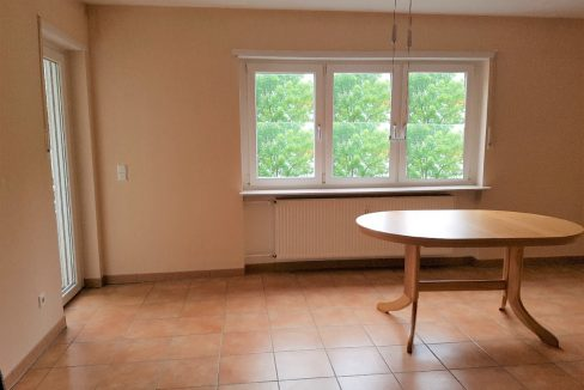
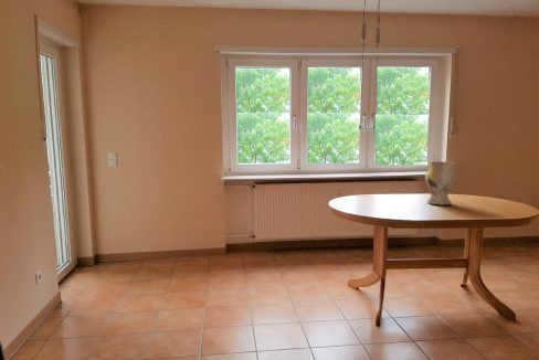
+ vase [424,161,457,205]
